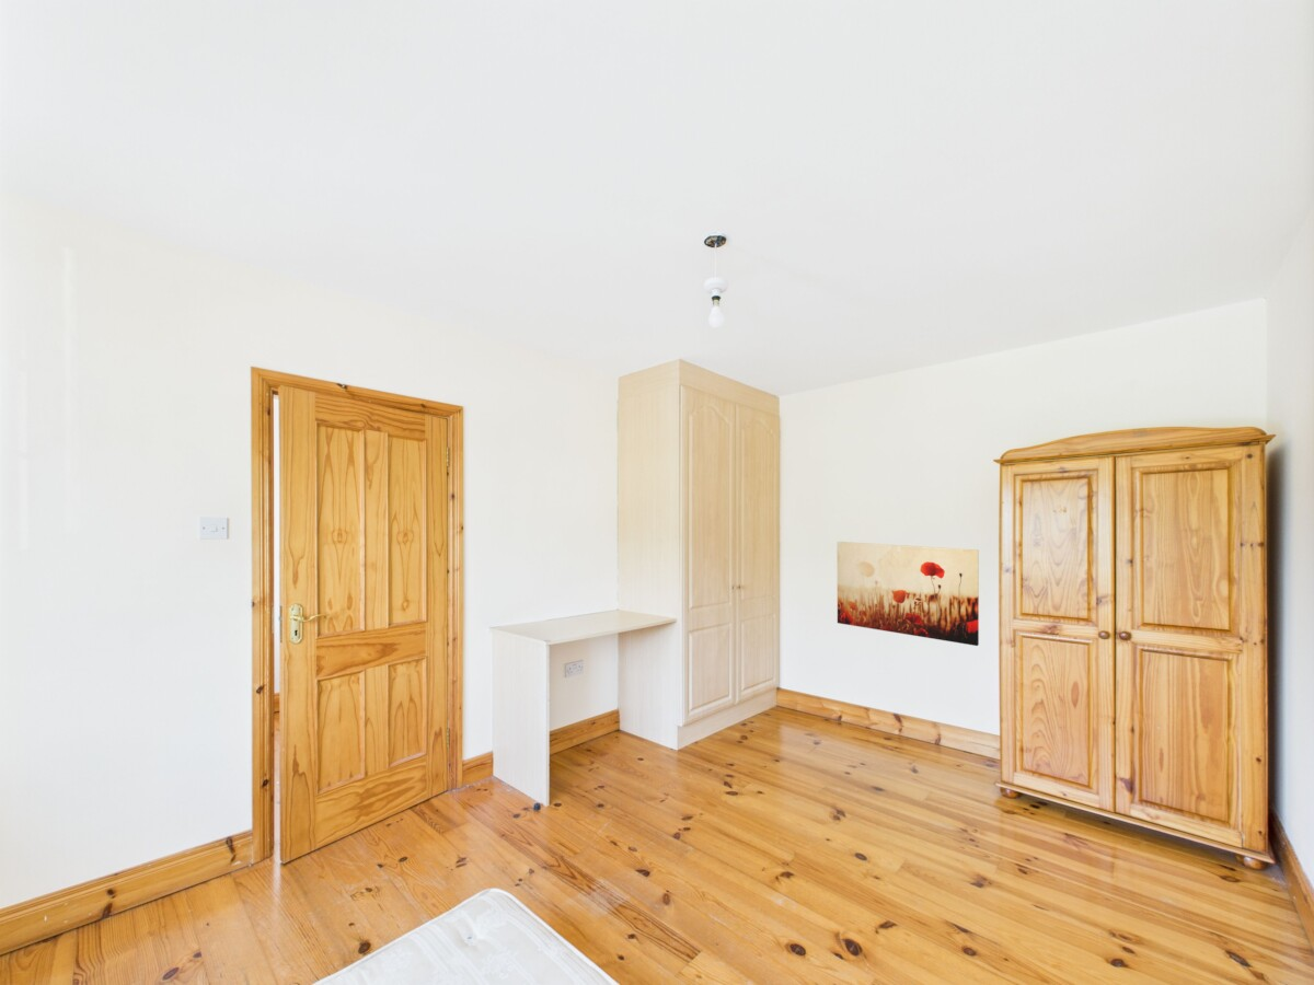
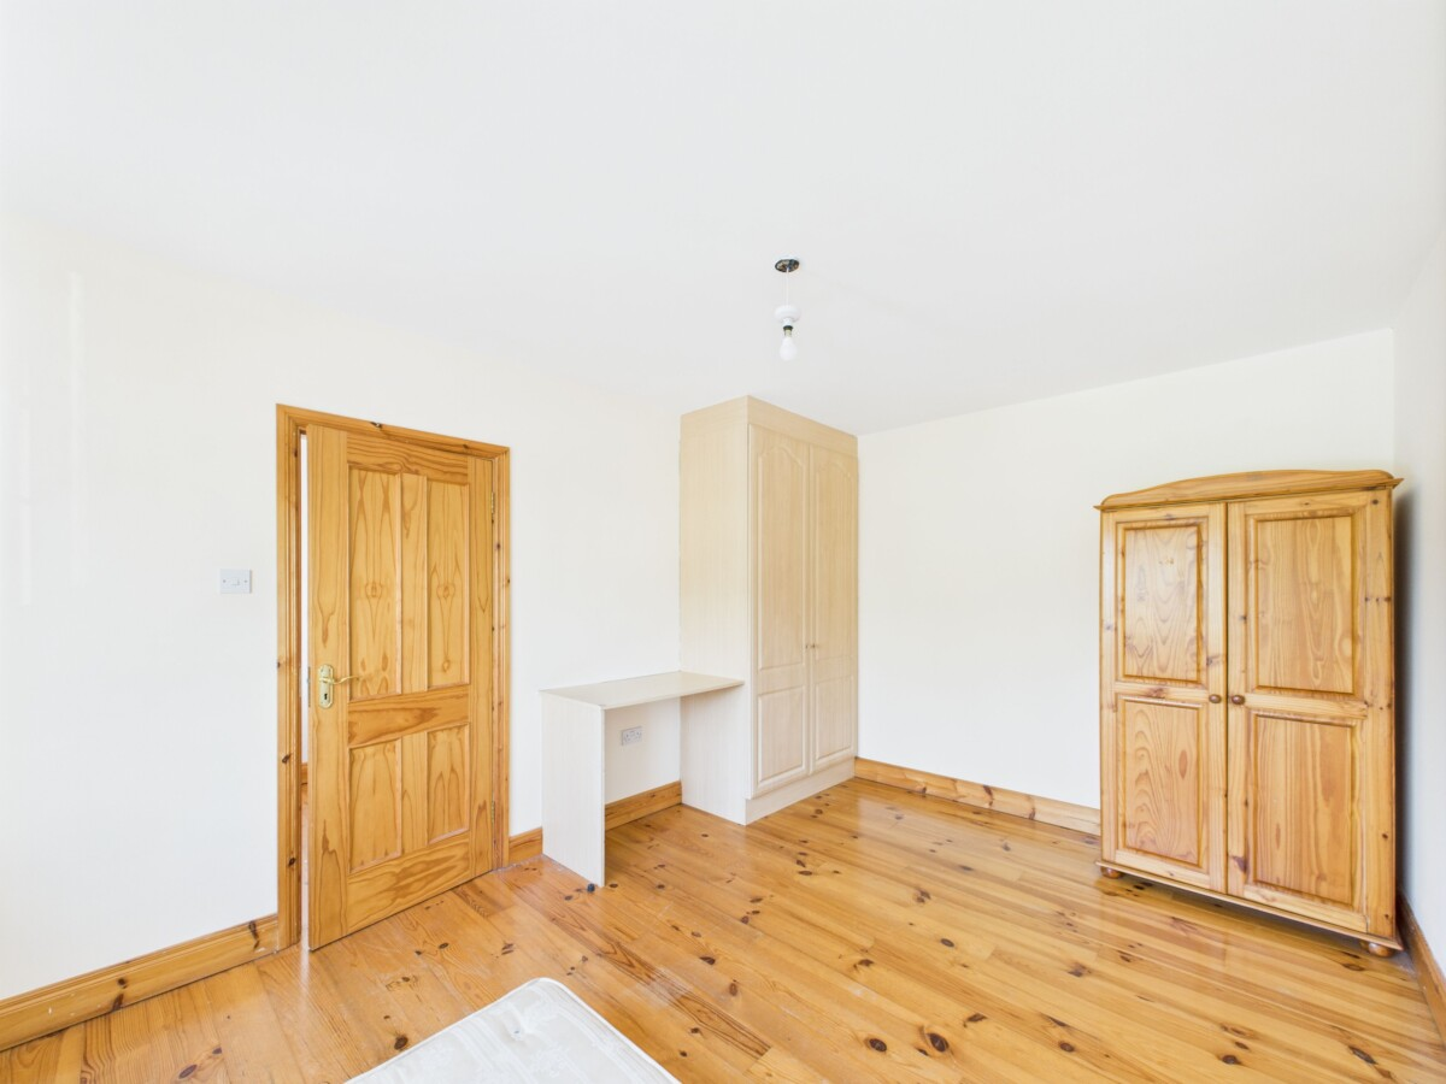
- wall art [837,541,980,647]
